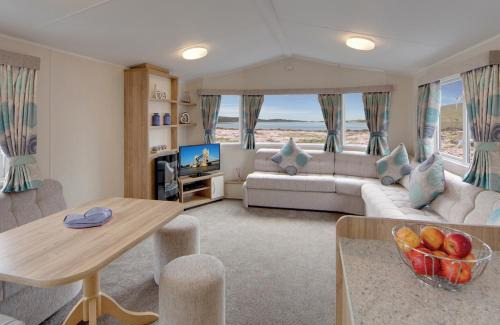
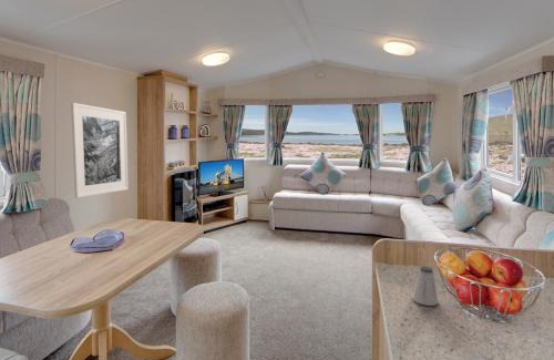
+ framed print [70,102,130,199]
+ saltshaker [411,266,439,307]
